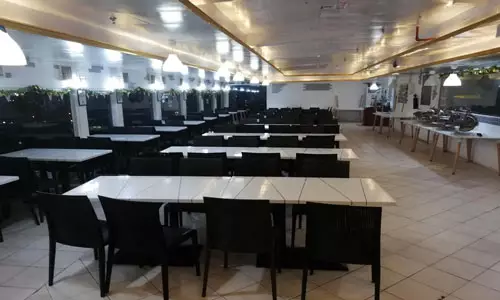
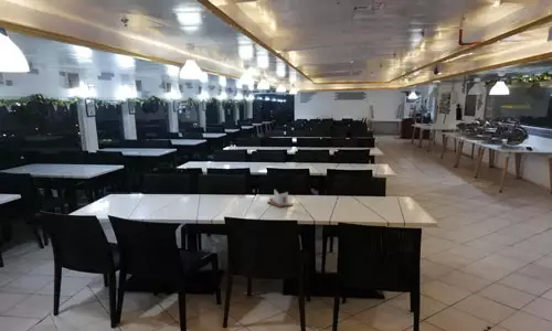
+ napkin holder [266,189,295,209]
